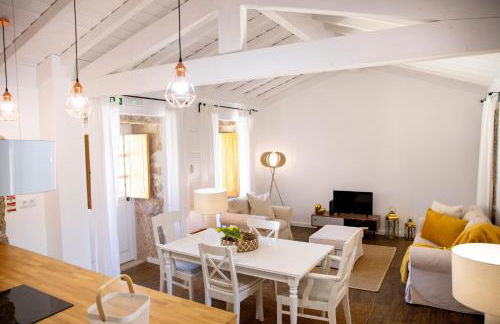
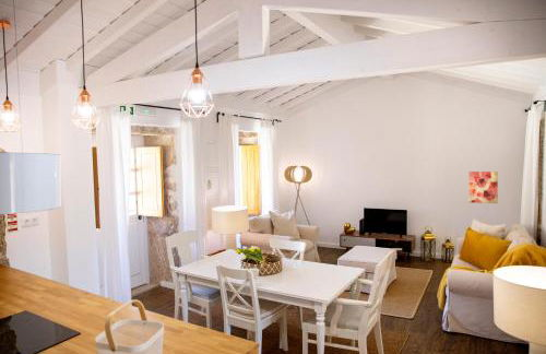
+ wall art [467,170,499,204]
